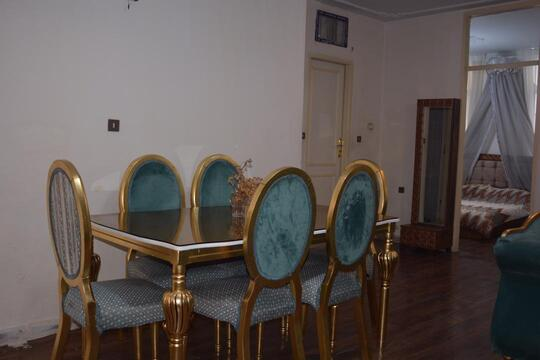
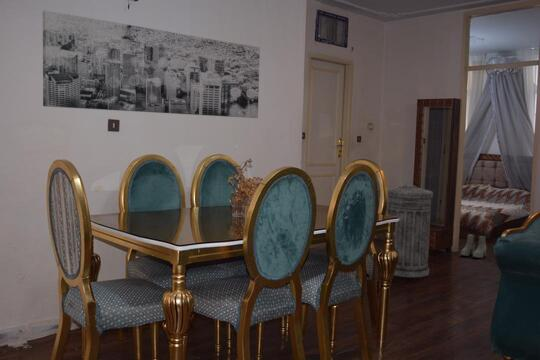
+ trash can [386,182,434,278]
+ boots [460,233,487,259]
+ wall art [42,9,261,119]
